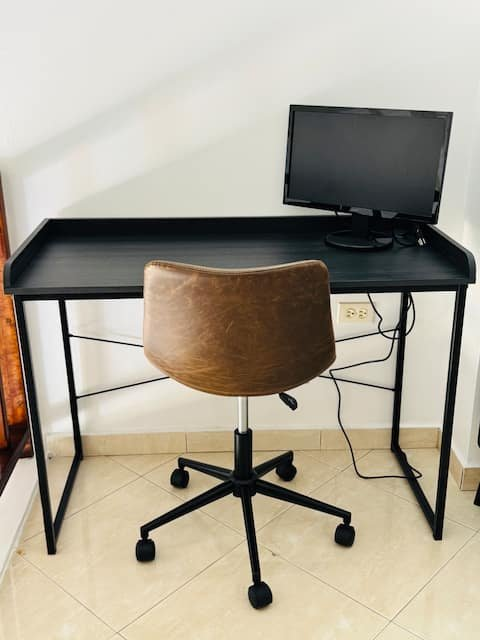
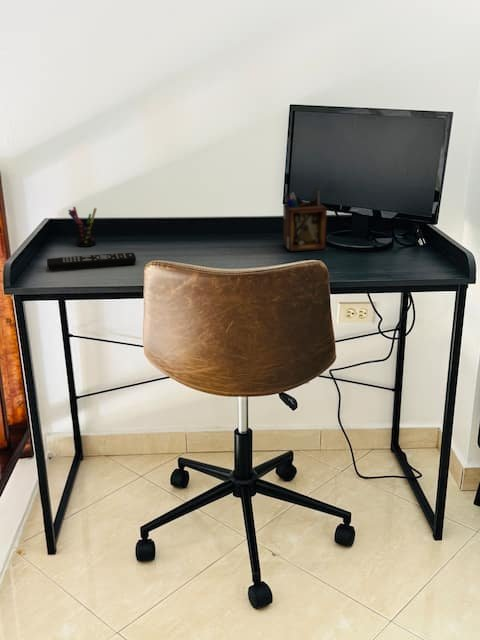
+ pen holder [67,206,97,248]
+ desk organizer [282,186,328,252]
+ remote control [46,252,137,271]
